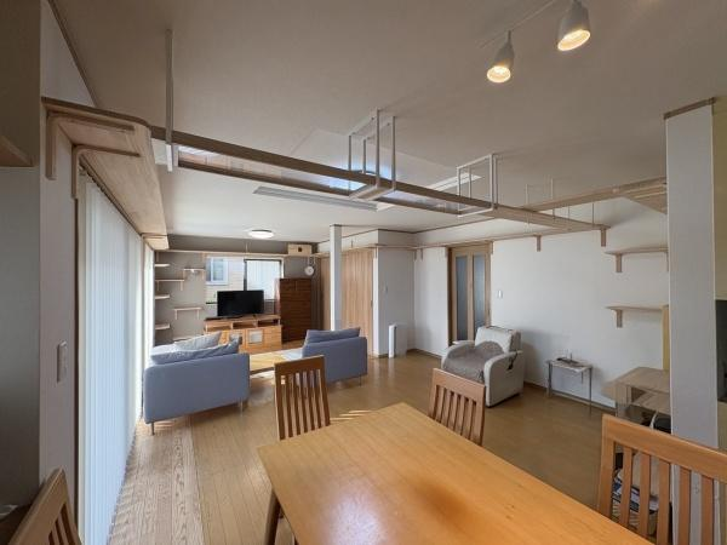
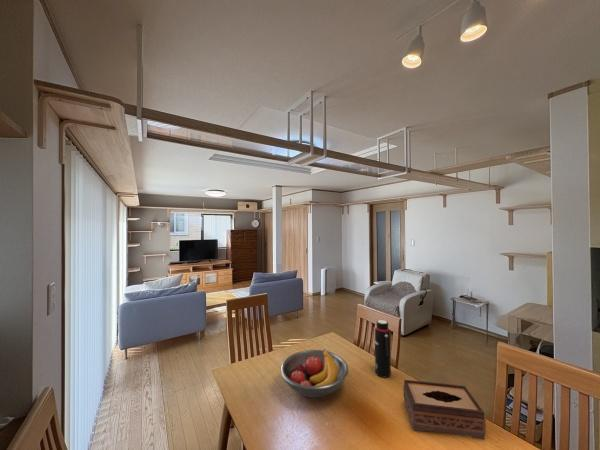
+ tissue box [402,379,487,441]
+ water bottle [374,319,392,378]
+ fruit bowl [279,348,349,398]
